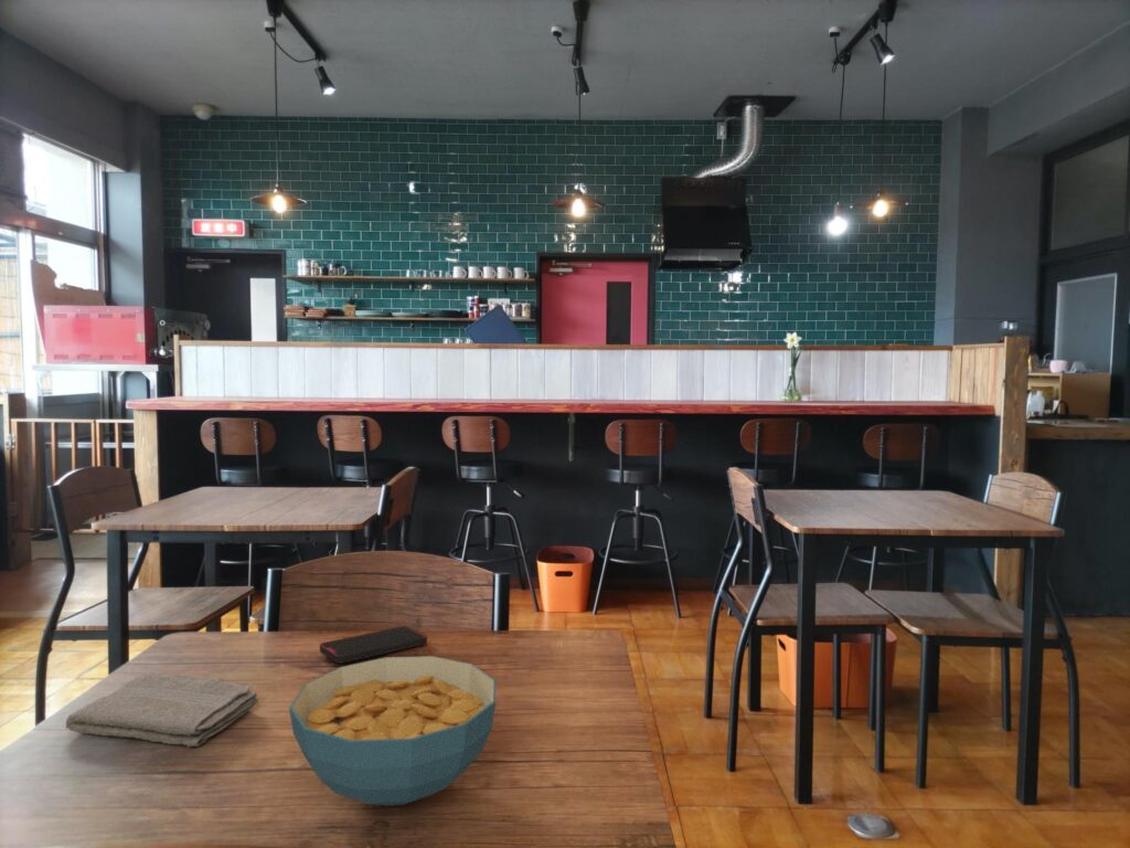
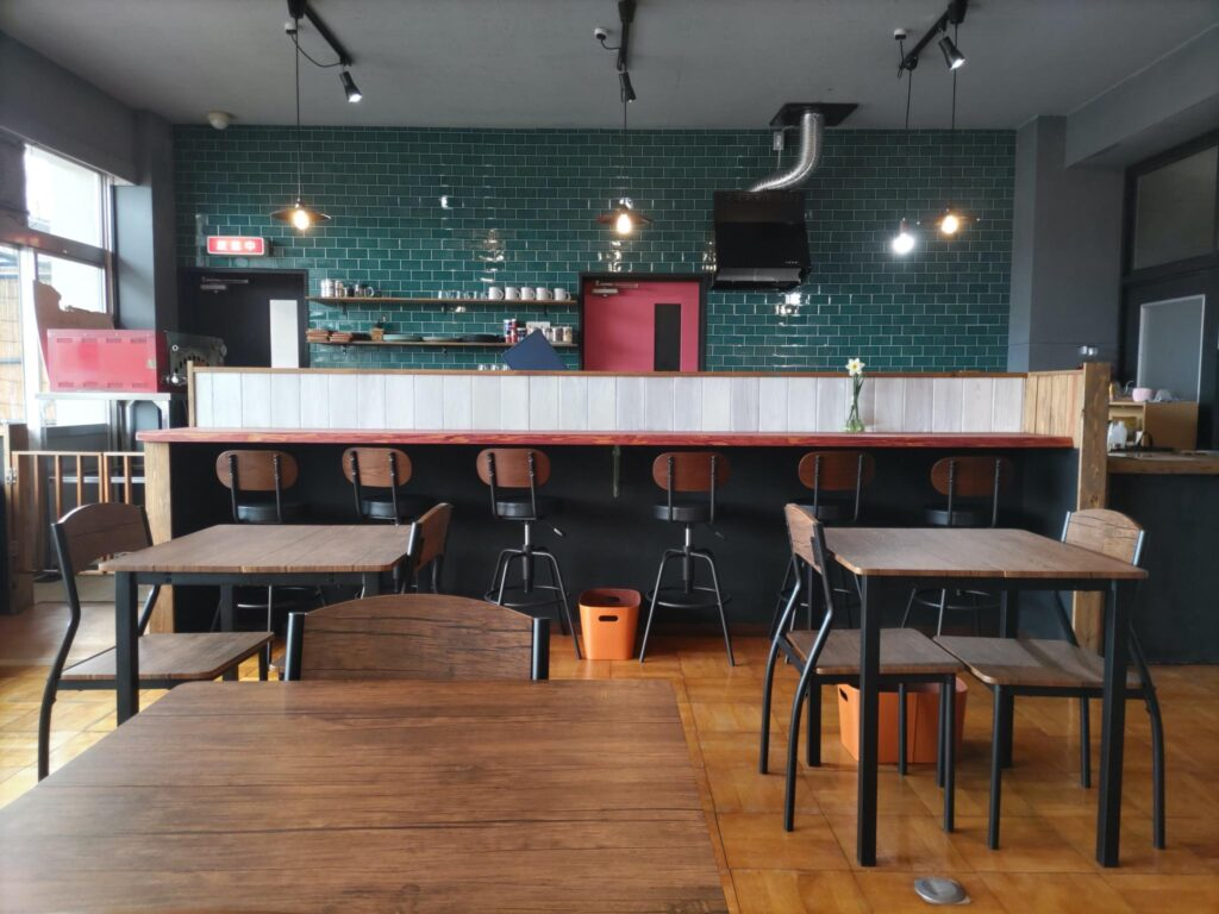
- washcloth [65,672,259,749]
- smartphone [319,625,428,664]
- cereal bowl [288,655,498,807]
